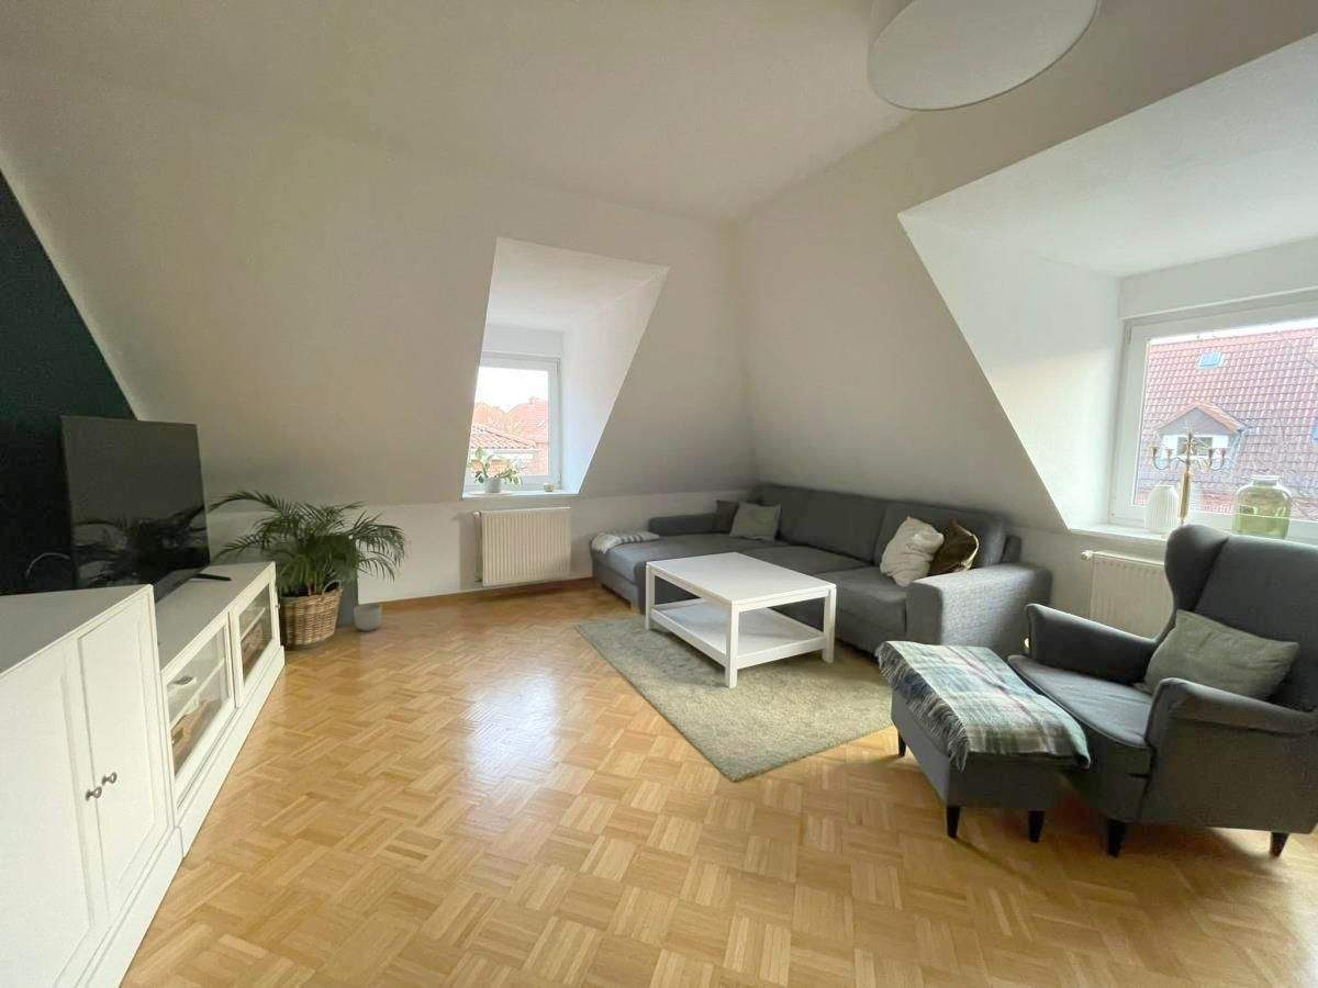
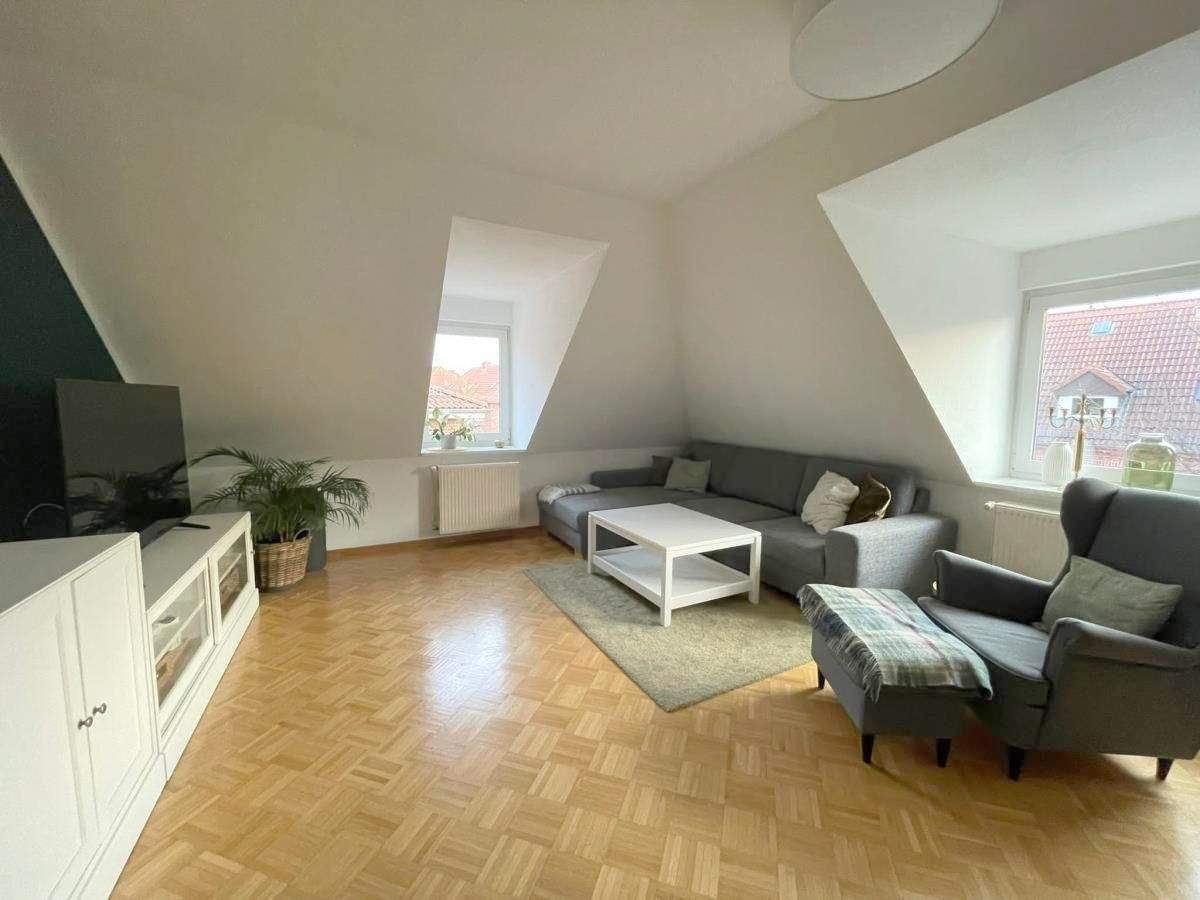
- planter [353,603,383,632]
